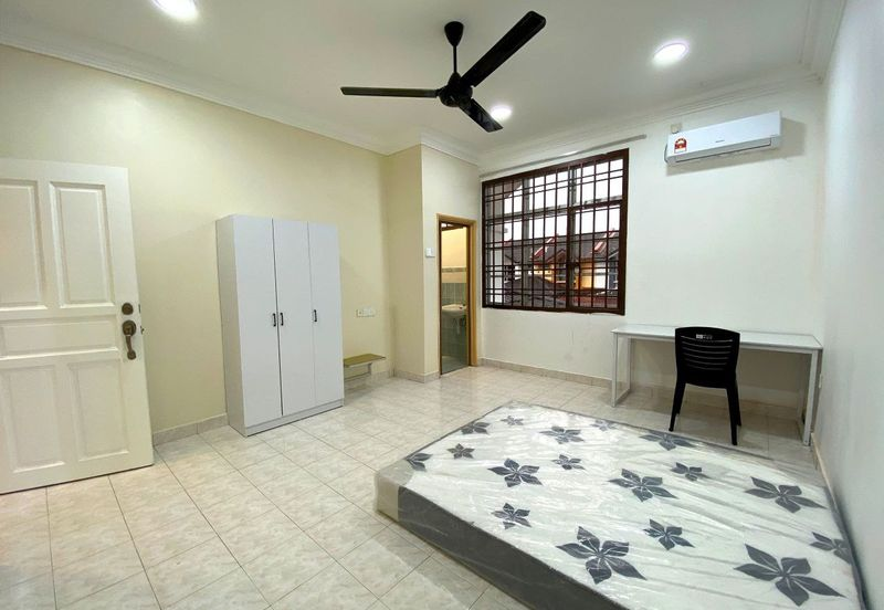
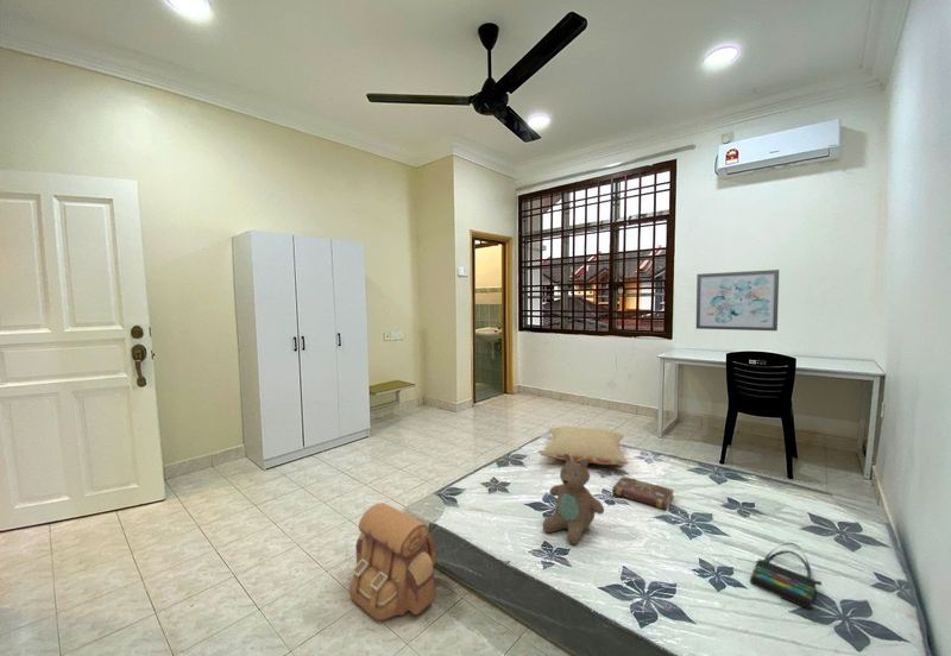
+ wall art [695,269,780,332]
+ pillow [540,425,630,466]
+ backpack [348,502,437,622]
+ book [611,475,675,510]
+ teddy bear [541,454,605,545]
+ tote bag [749,542,823,610]
